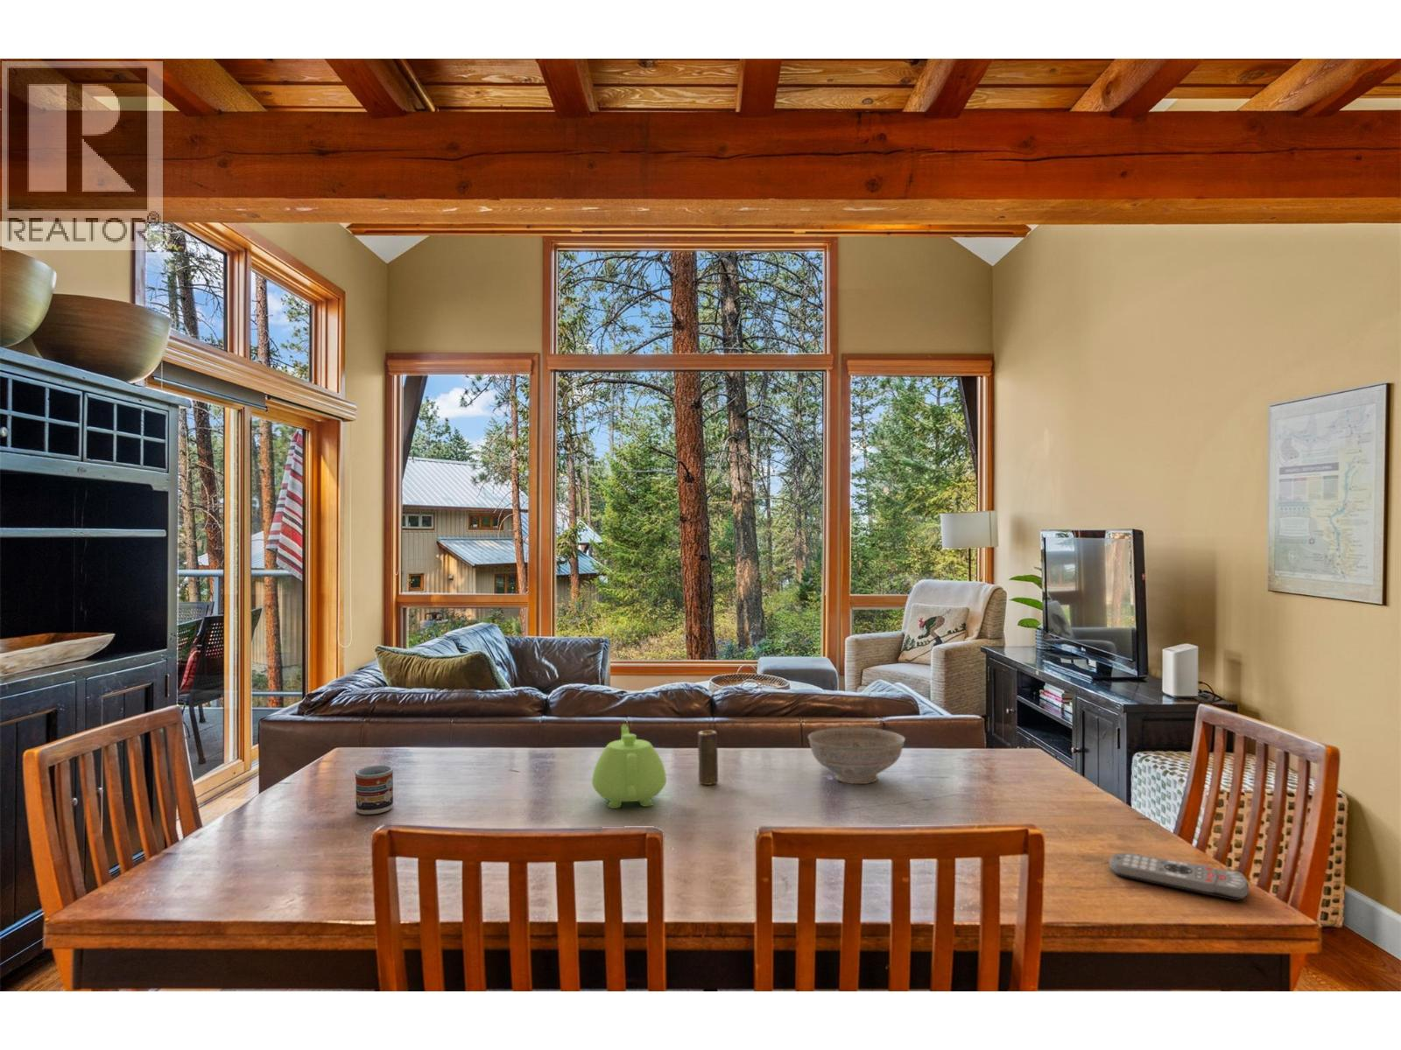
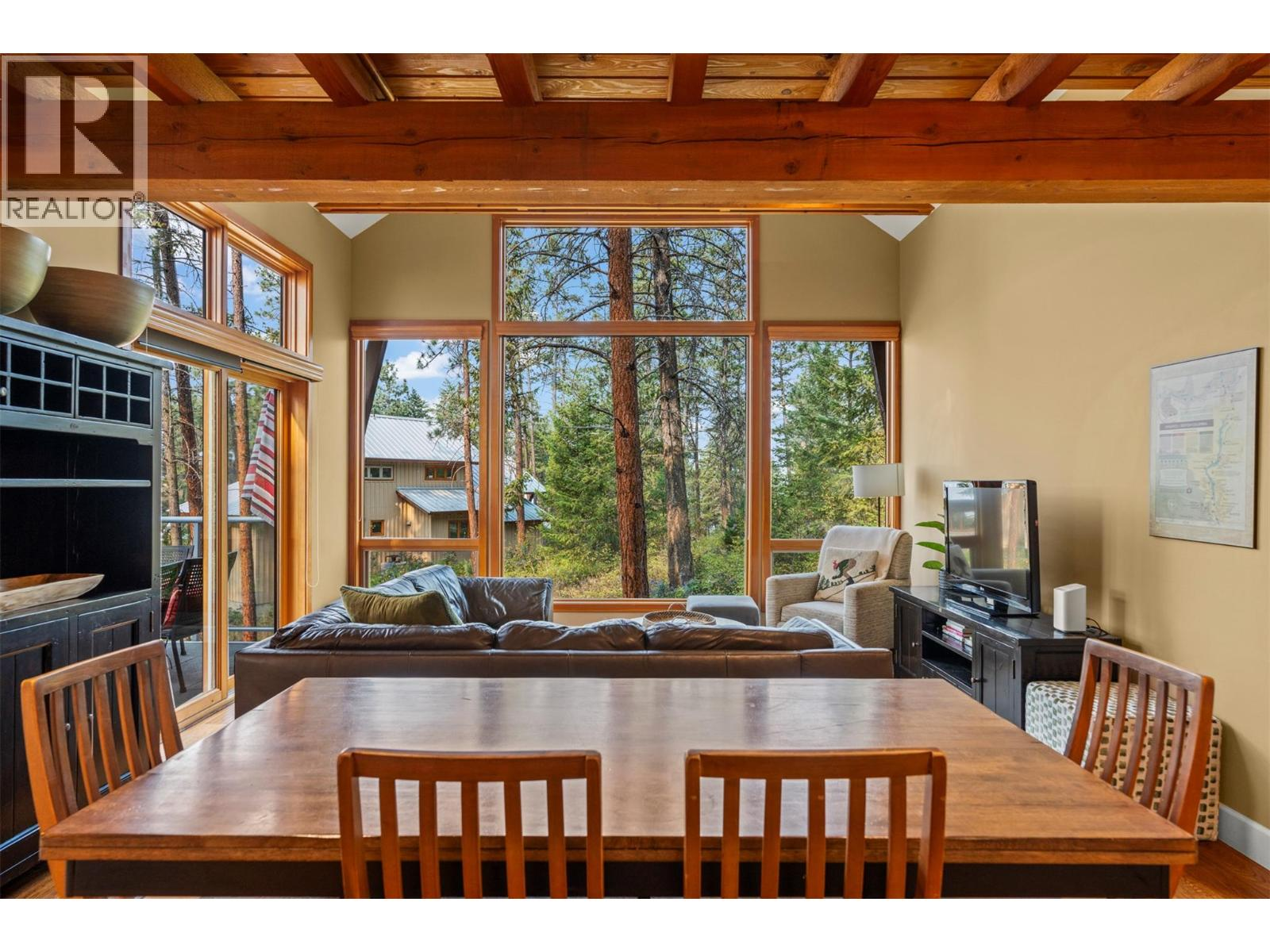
- teapot [591,722,667,810]
- remote control [1109,851,1250,901]
- decorative bowl [808,726,907,785]
- candle [697,729,719,785]
- cup [354,764,394,815]
